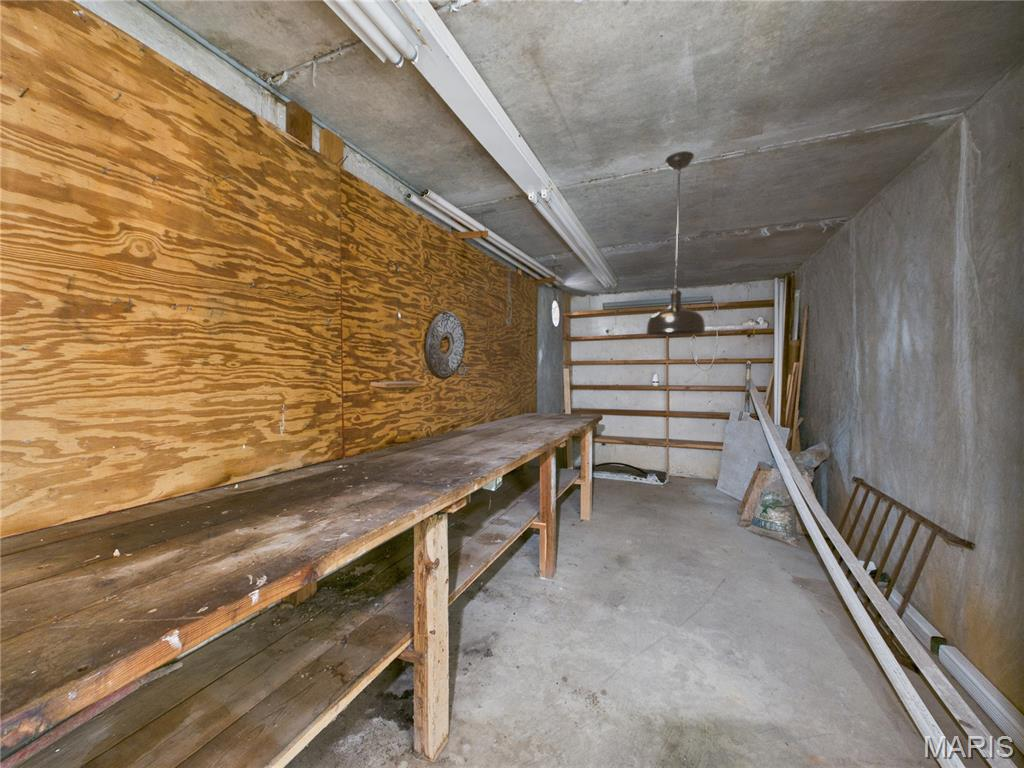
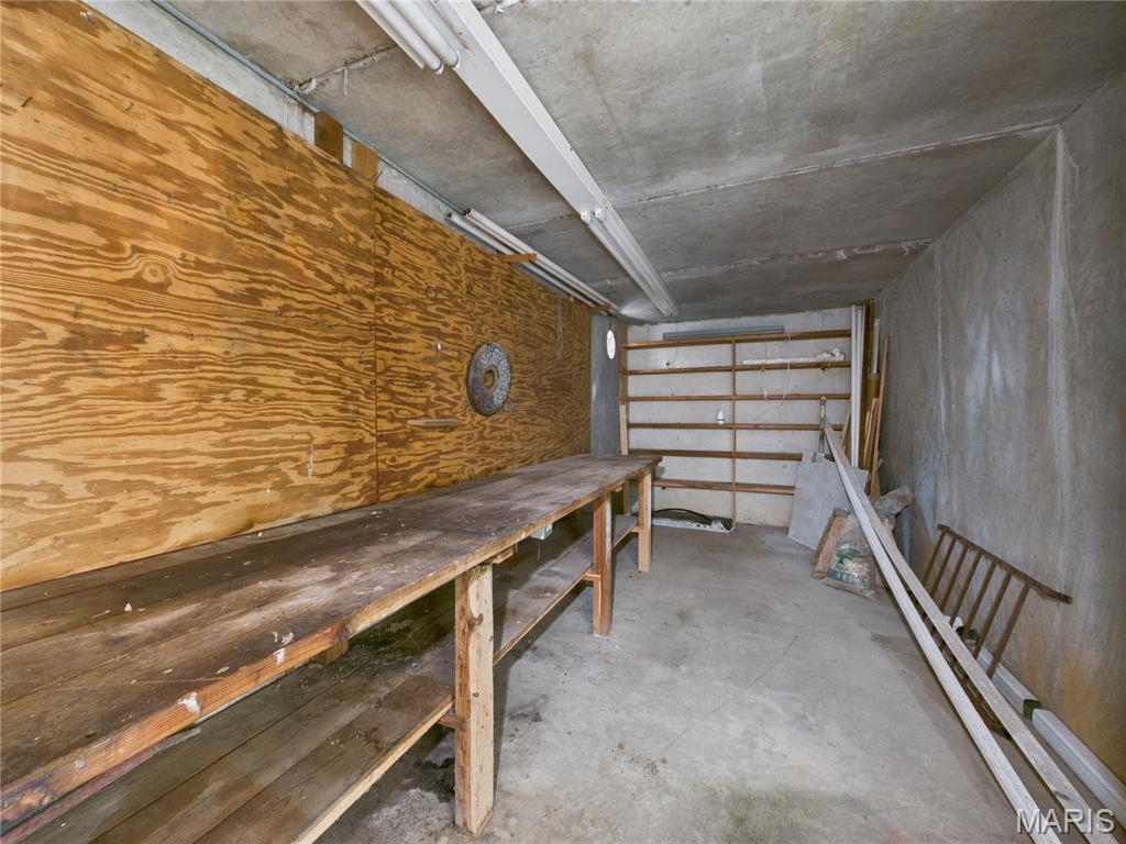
- light fixture [645,150,706,337]
